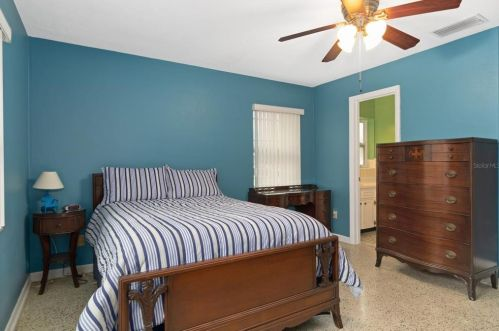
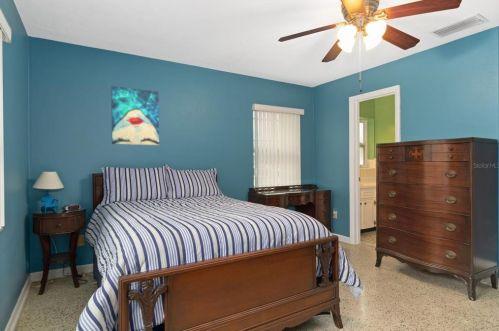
+ wall art [110,85,160,146]
